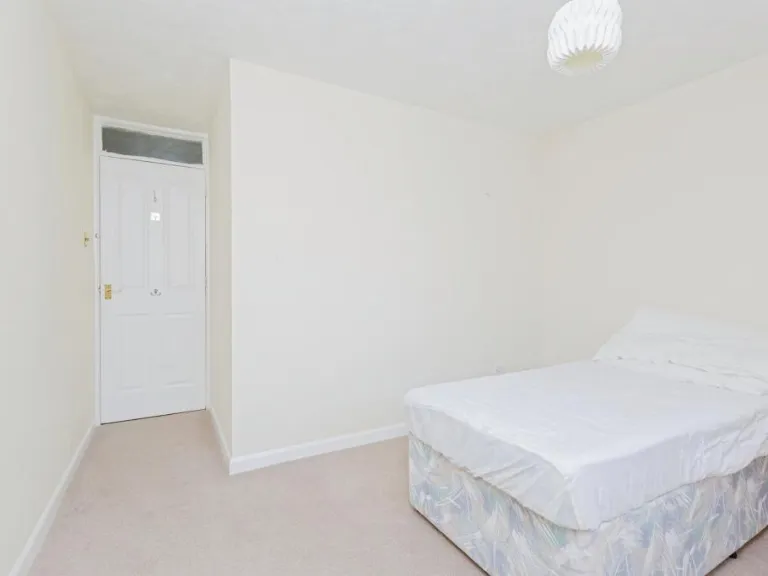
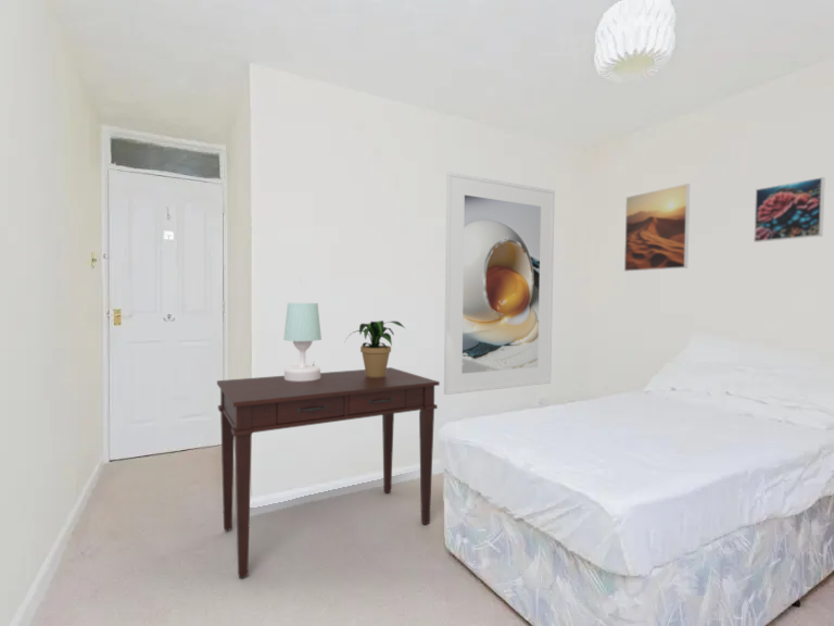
+ table lamp [282,302,323,381]
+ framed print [443,171,556,396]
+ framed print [623,183,691,273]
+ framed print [753,176,826,243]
+ desk [216,366,441,579]
+ potted plant [343,320,408,377]
